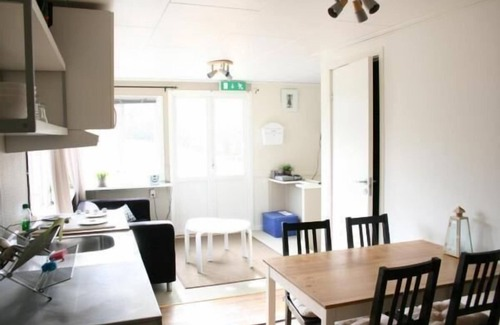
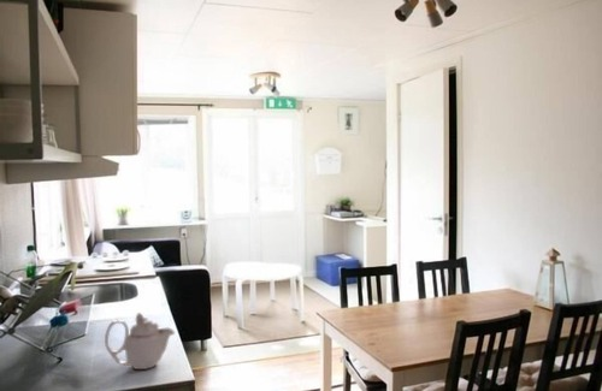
+ teapot [104,312,176,371]
